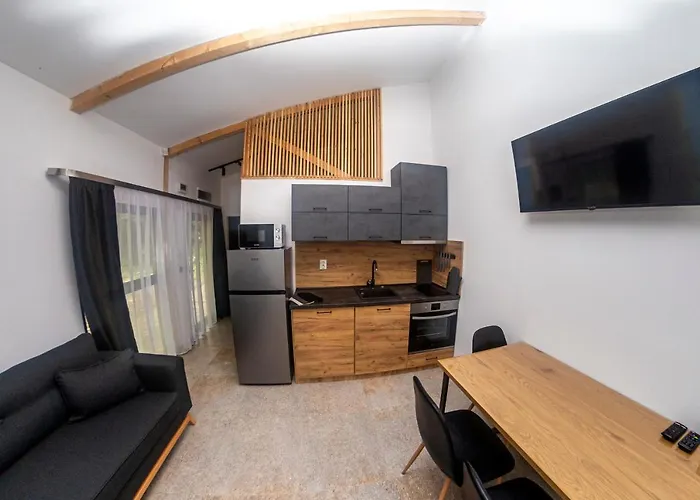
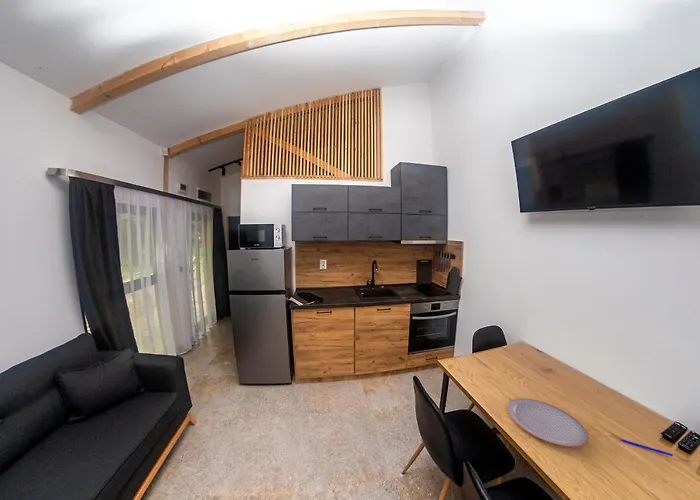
+ pen [618,438,674,457]
+ plate [507,397,589,448]
